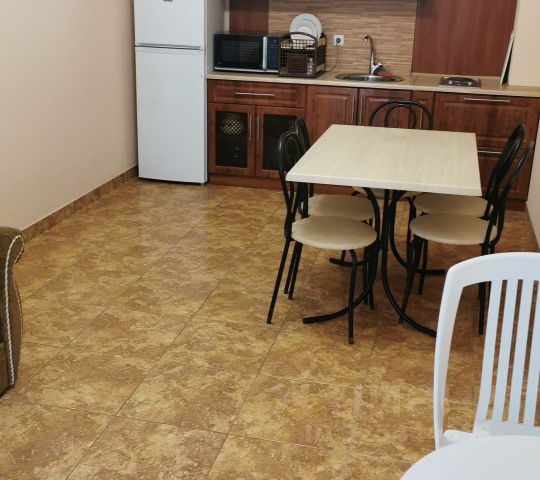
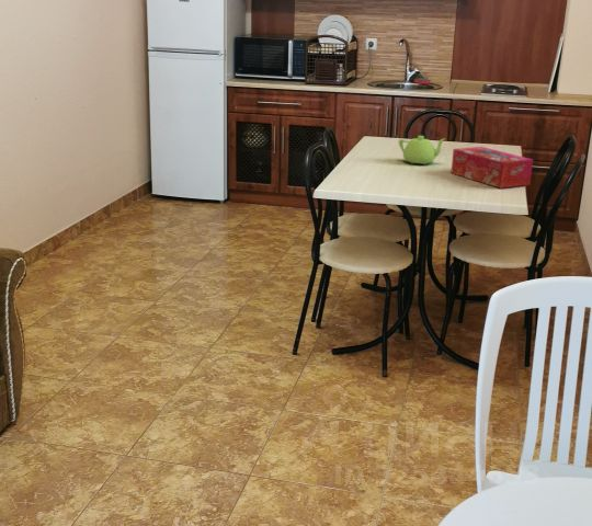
+ teapot [398,135,447,165]
+ tissue box [451,146,534,190]
